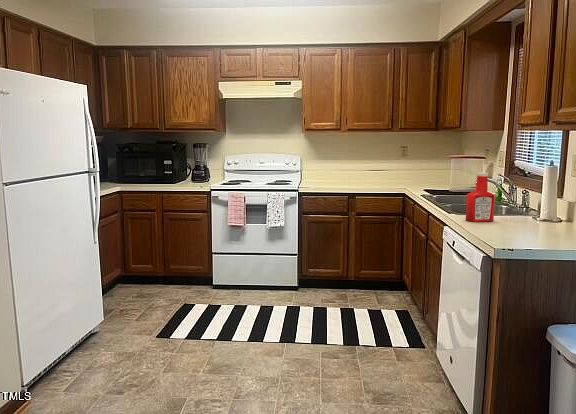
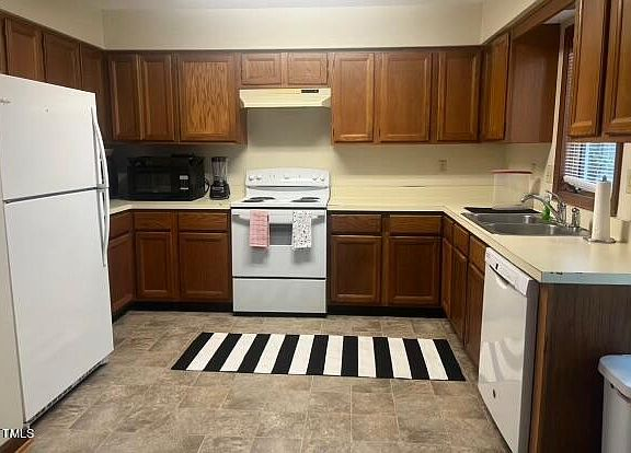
- soap bottle [465,172,496,223]
